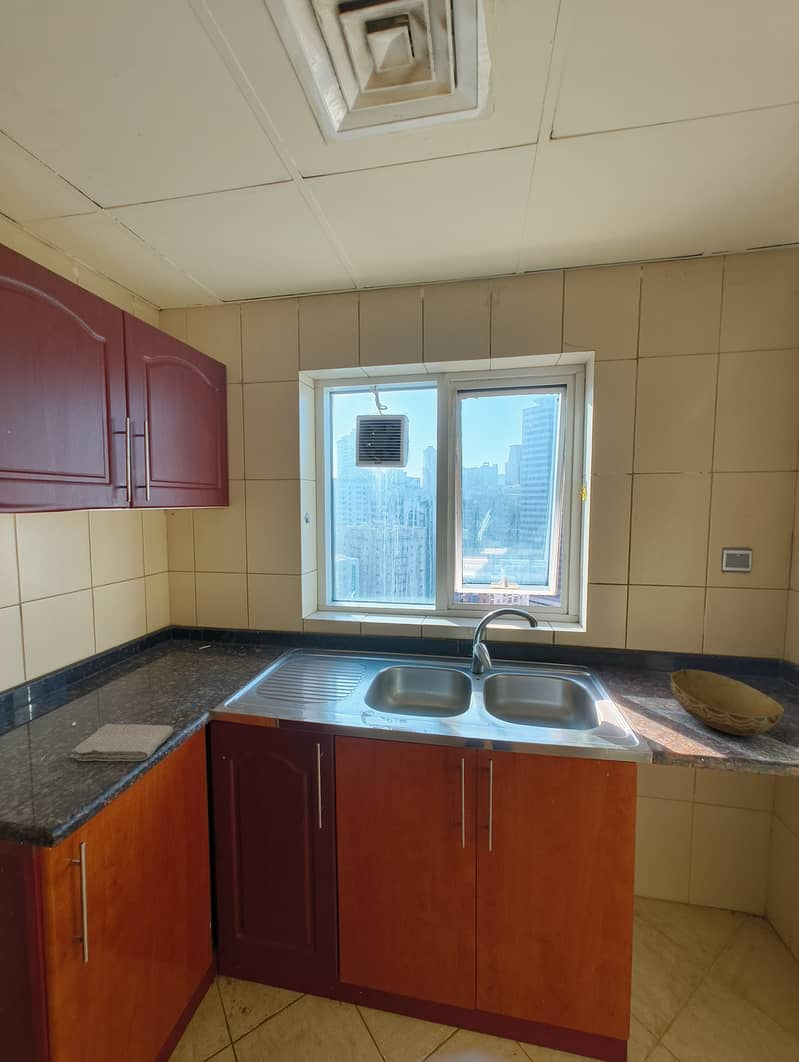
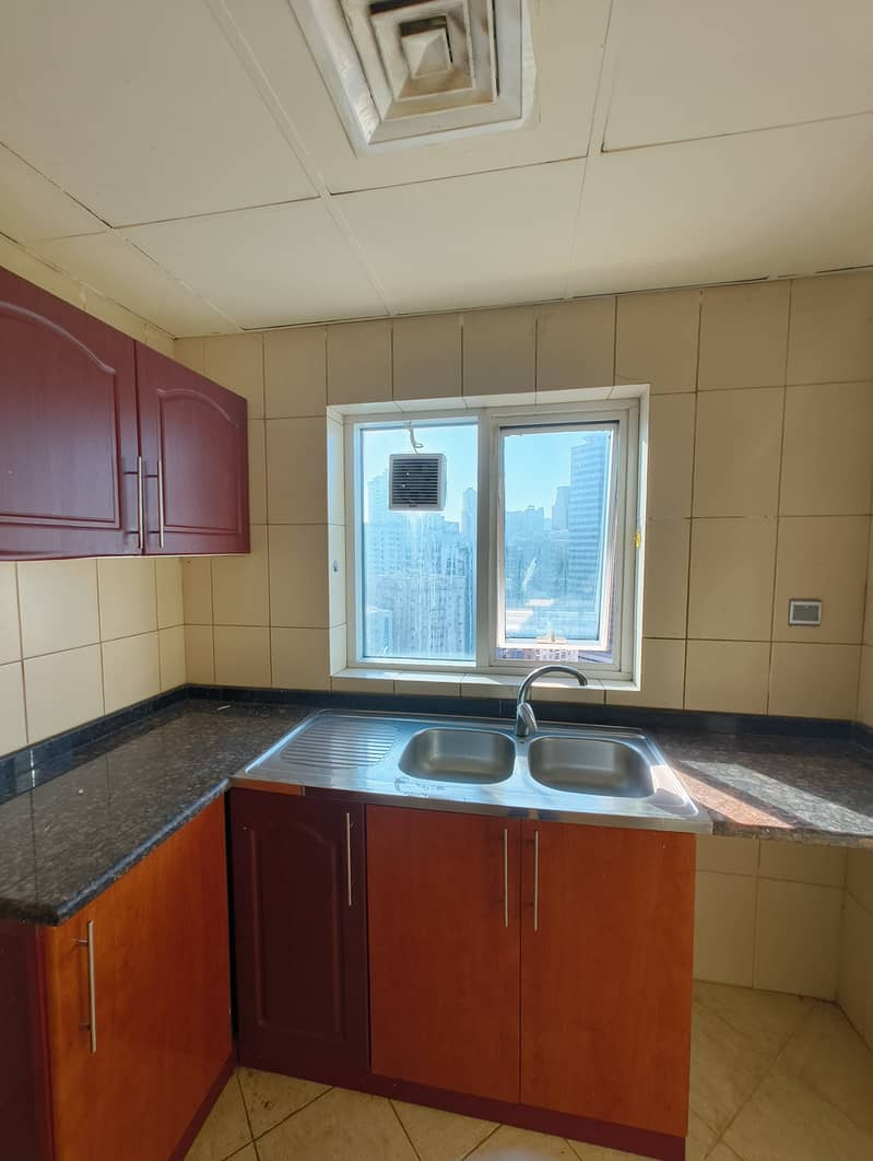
- bowl [670,668,785,737]
- washcloth [70,723,174,762]
